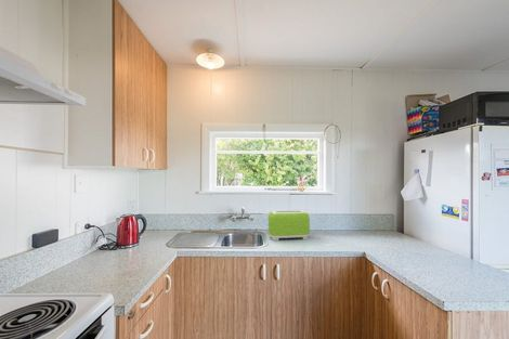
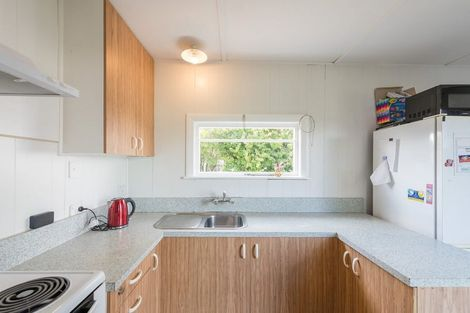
- toaster [267,209,311,242]
